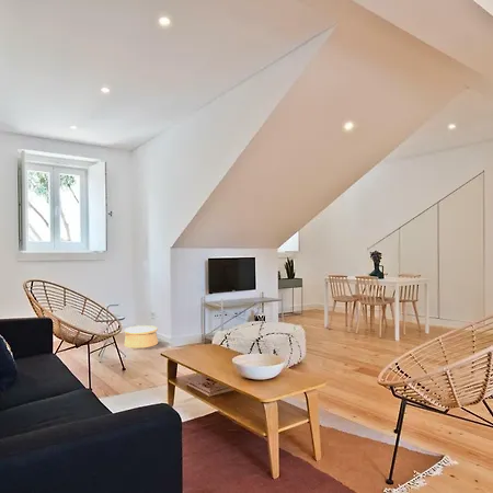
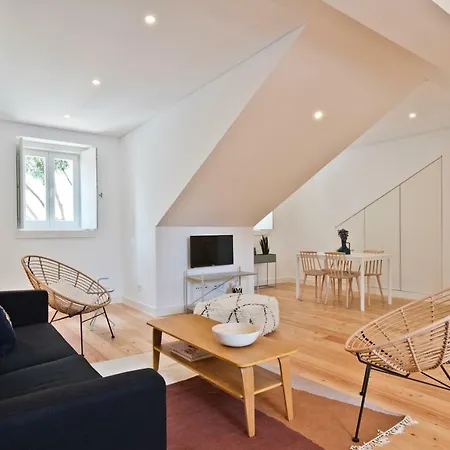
- woven basket [123,324,159,349]
